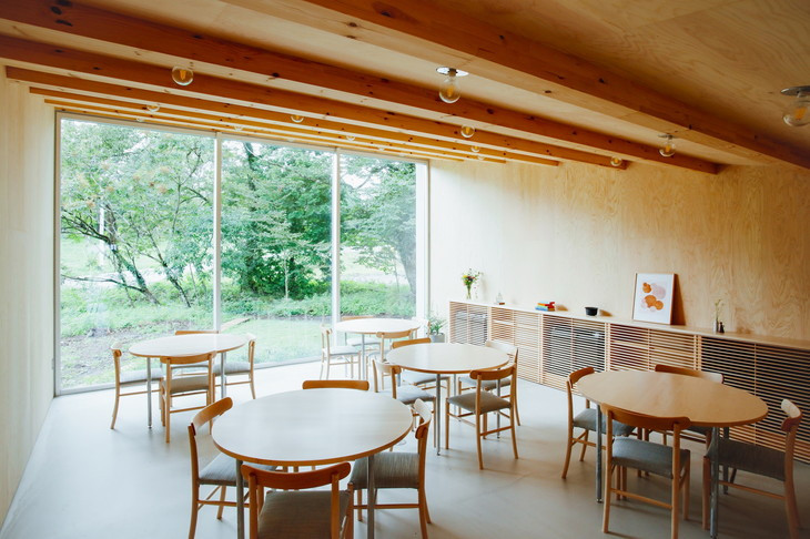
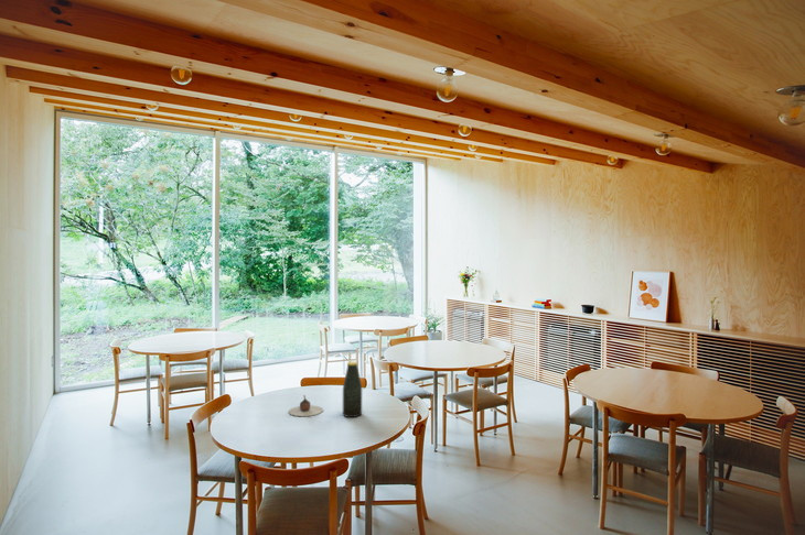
+ bottle [342,361,363,418]
+ teapot [288,394,324,417]
